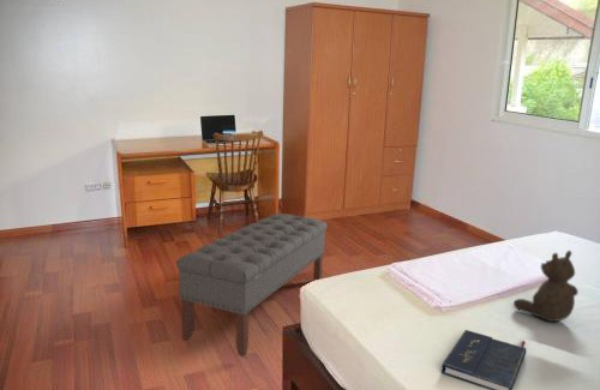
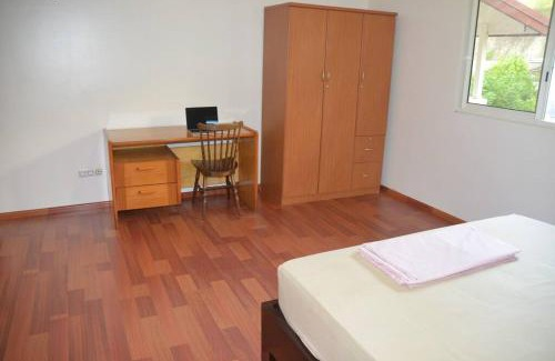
- teddy bear [512,250,580,323]
- bench [175,212,329,358]
- book [440,329,528,390]
